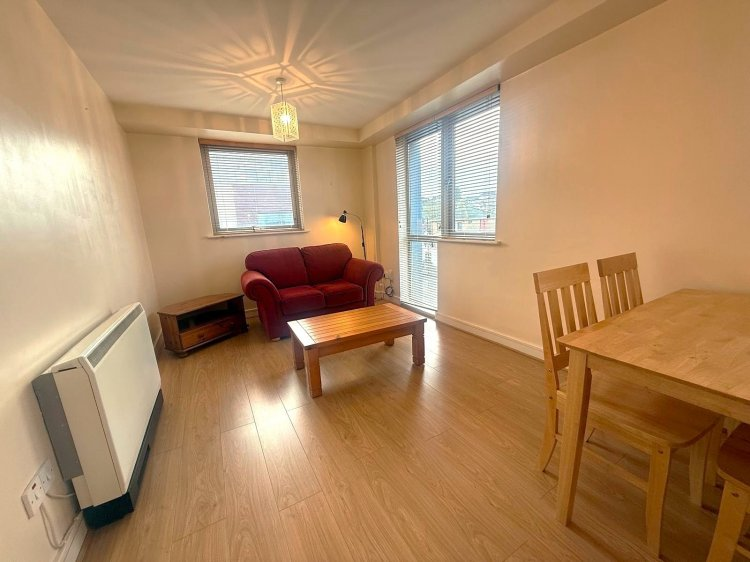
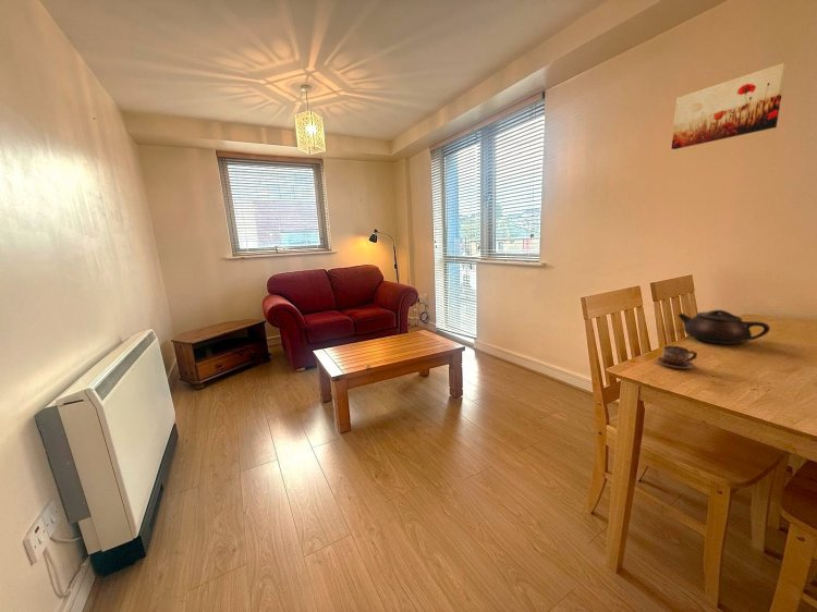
+ cup [656,345,698,370]
+ wall art [670,62,788,150]
+ teapot [676,309,771,345]
